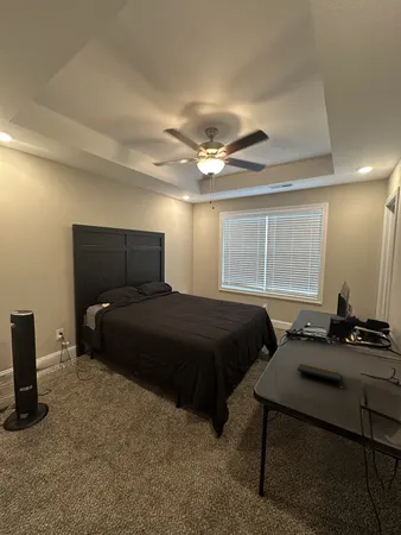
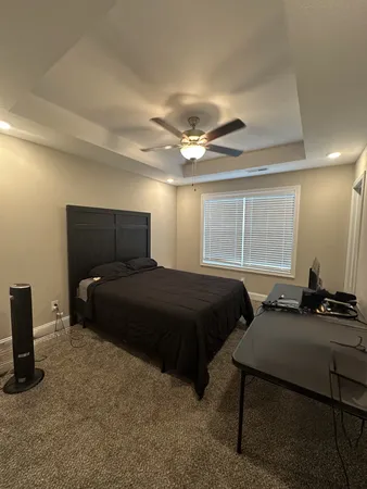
- notepad [297,361,342,385]
